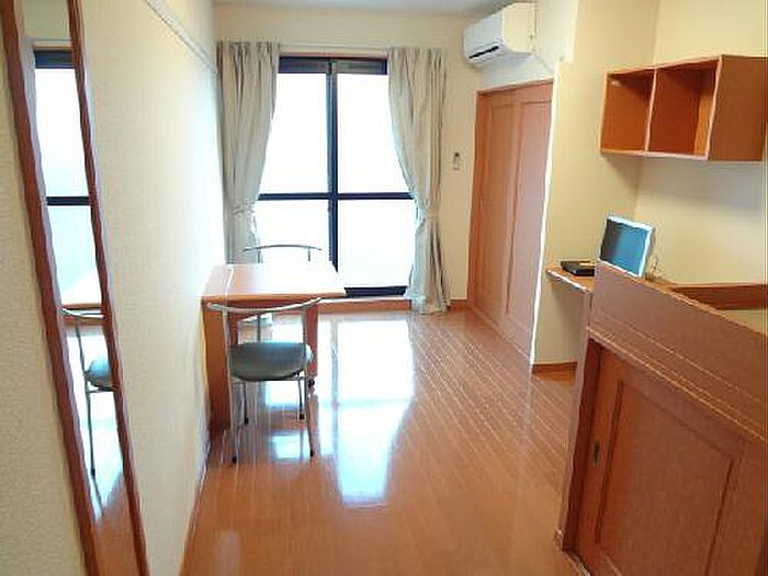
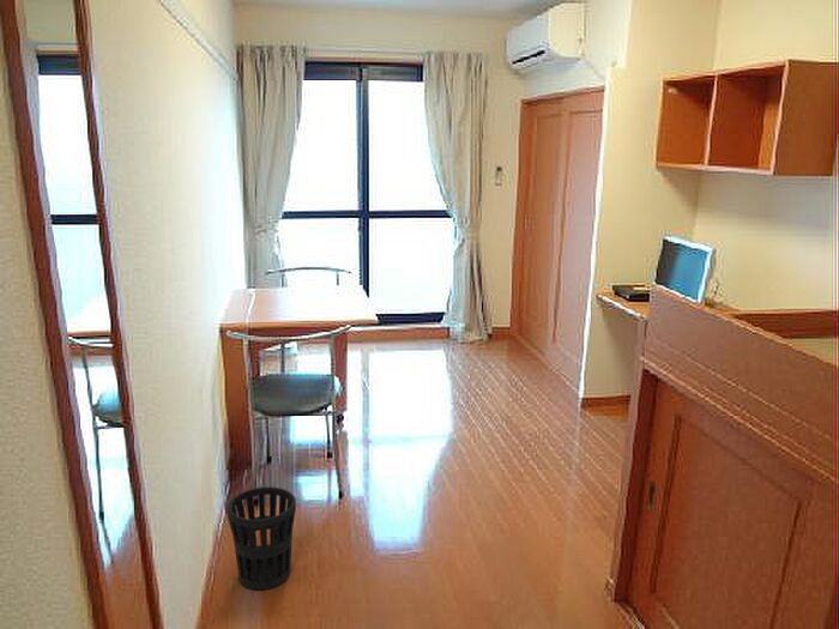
+ wastebasket [227,485,297,591]
